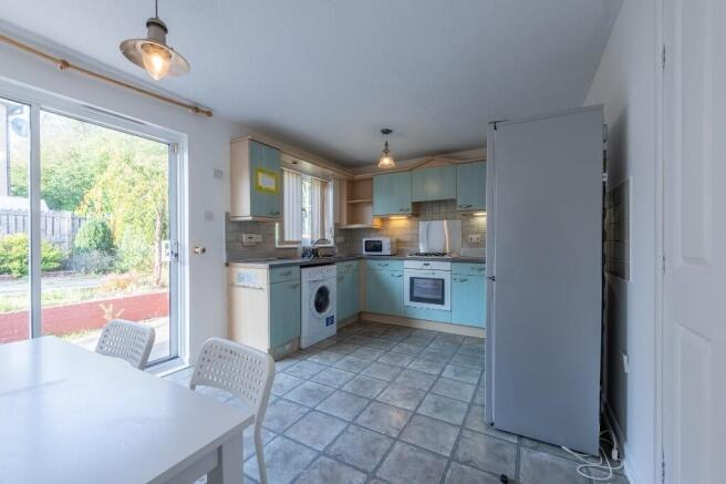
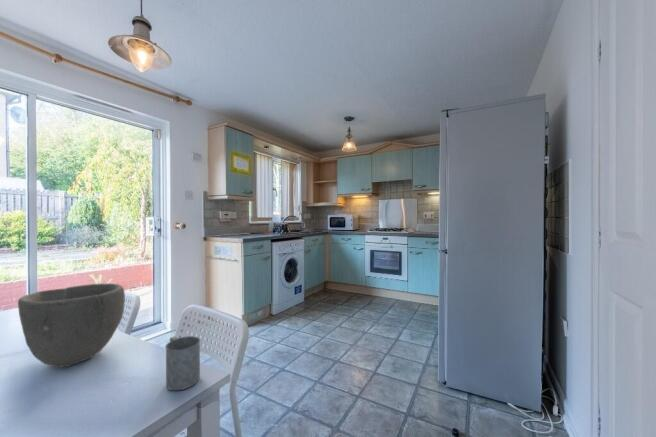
+ mug [164,335,202,391]
+ bowl [17,282,126,368]
